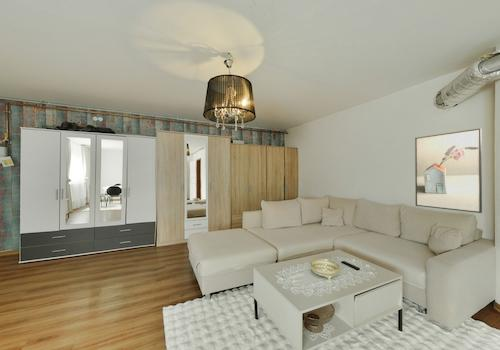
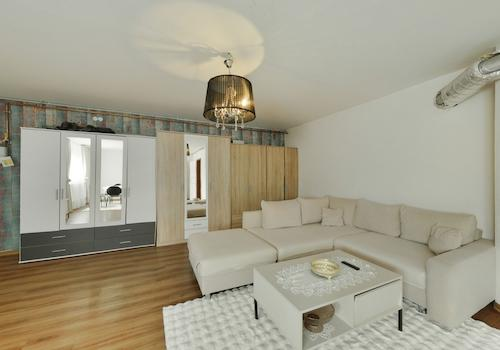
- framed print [414,127,483,214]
